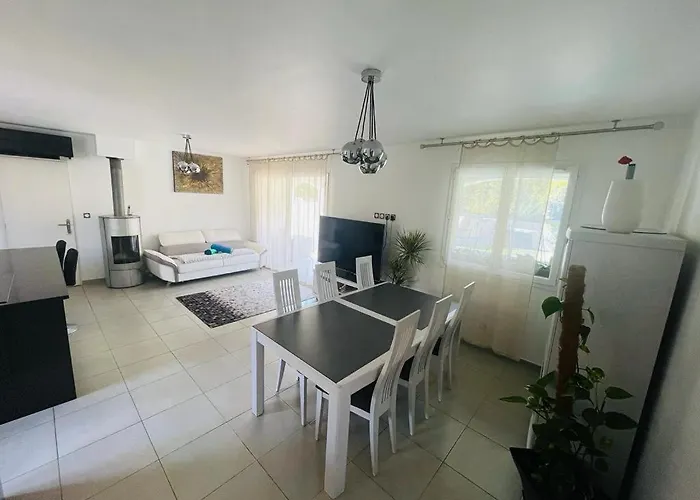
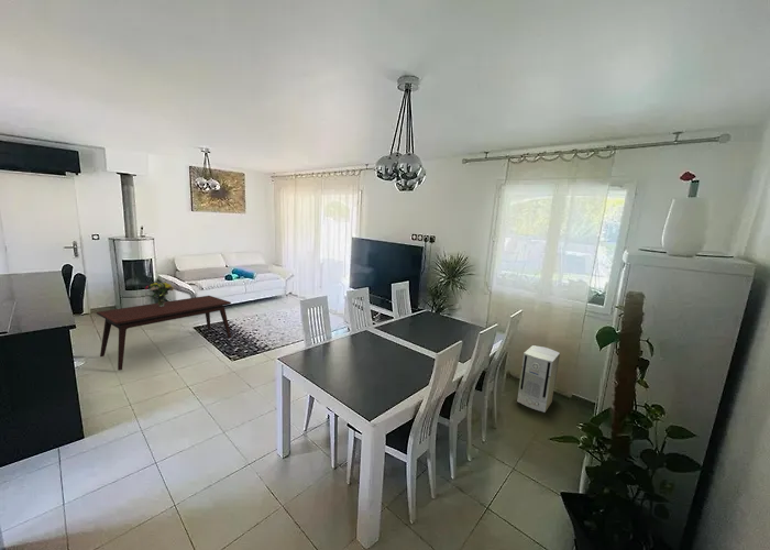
+ air purifier [516,344,561,414]
+ coffee table [96,295,232,372]
+ bouquet [144,280,175,307]
